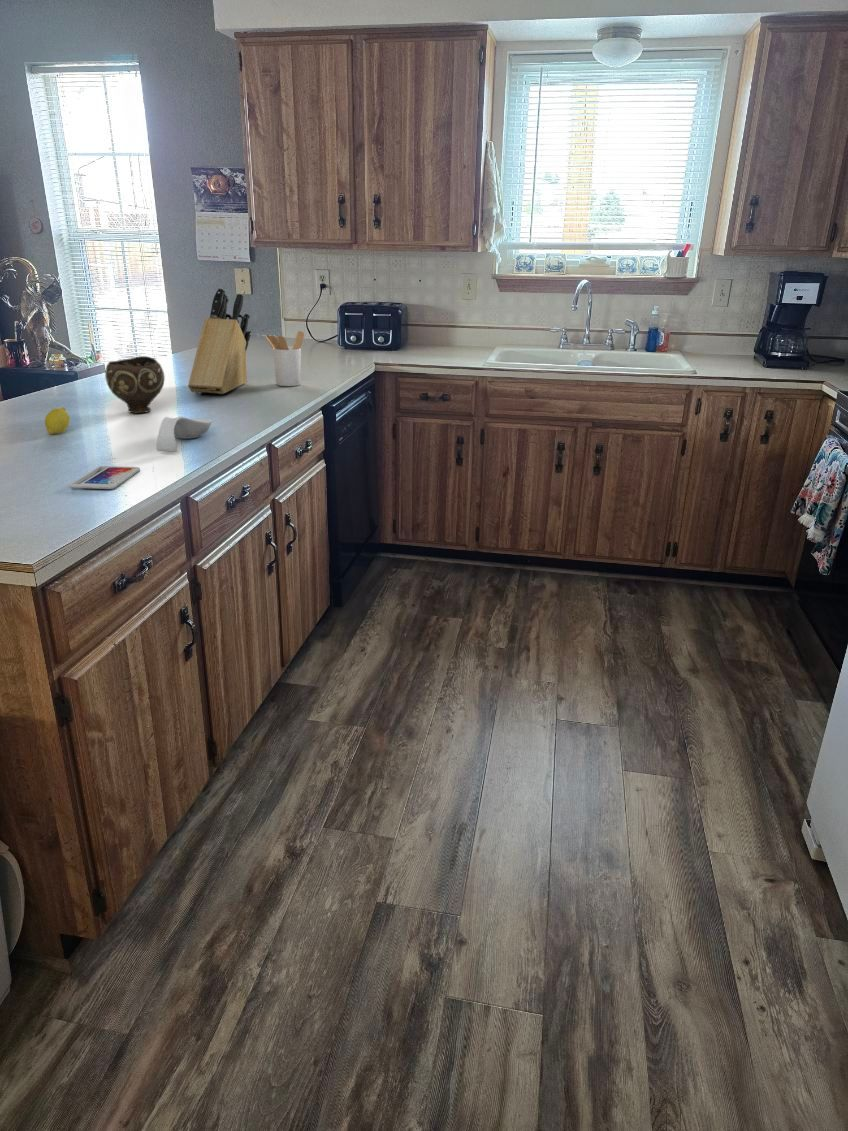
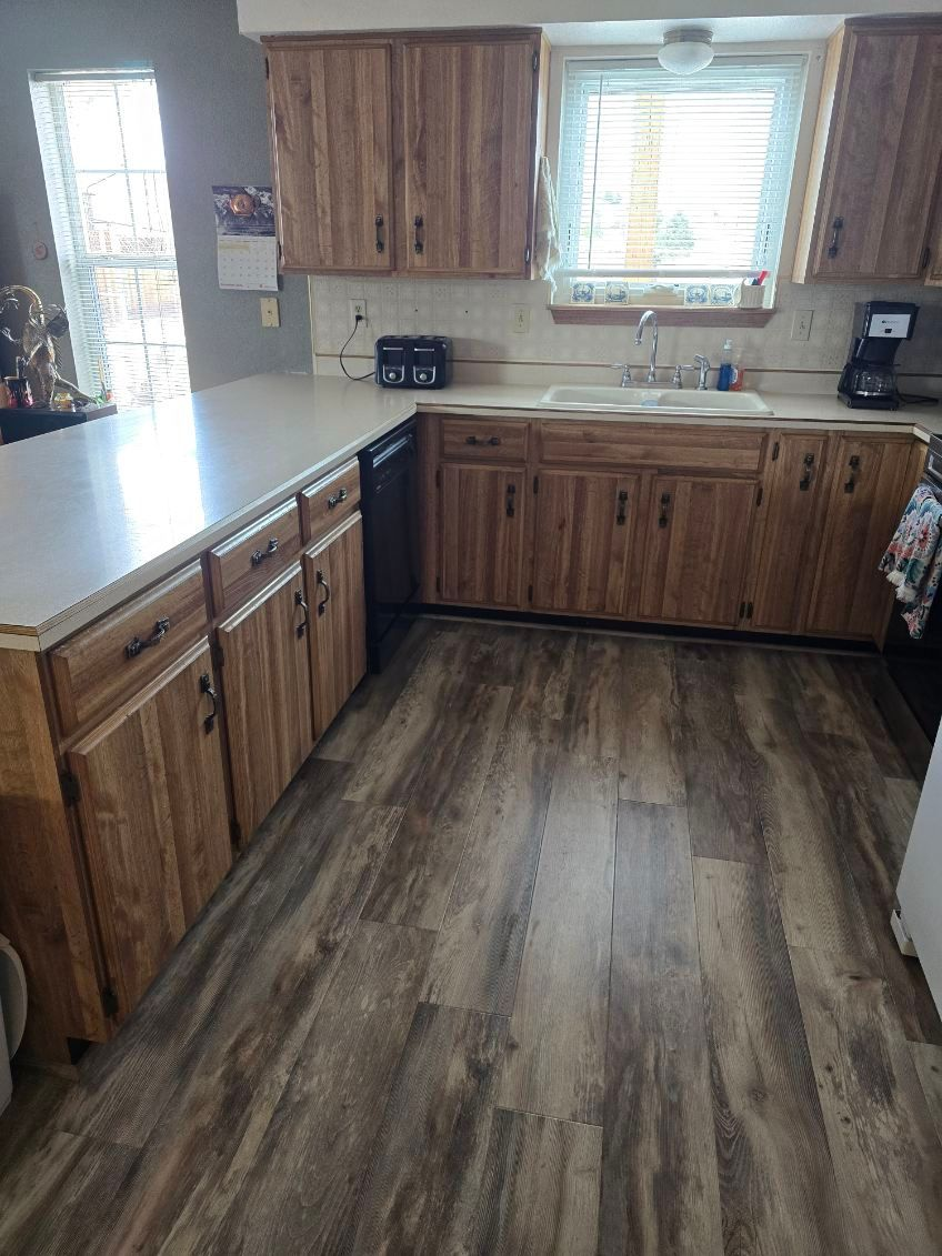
- bowl [104,355,166,414]
- smartphone [68,465,141,490]
- fruit [44,406,70,435]
- utensil holder [265,330,305,387]
- knife block [187,287,252,395]
- spoon rest [156,416,213,453]
